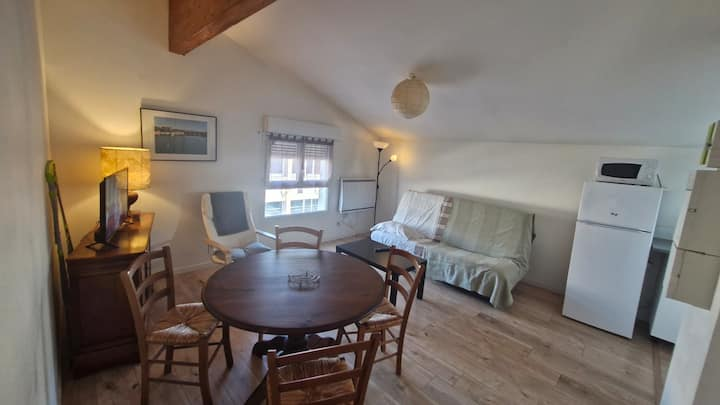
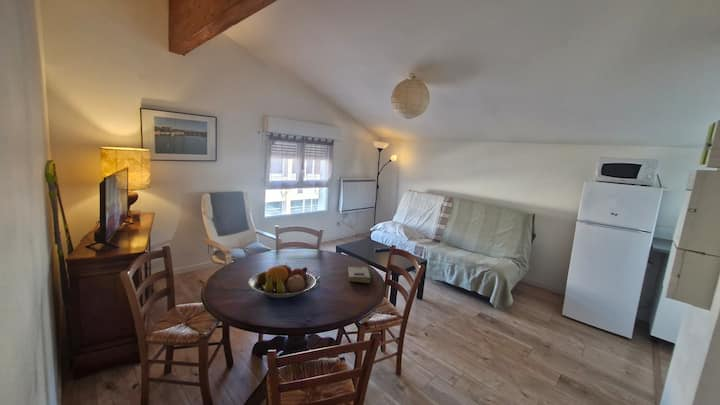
+ fruit bowl [248,261,317,299]
+ book [347,266,371,284]
